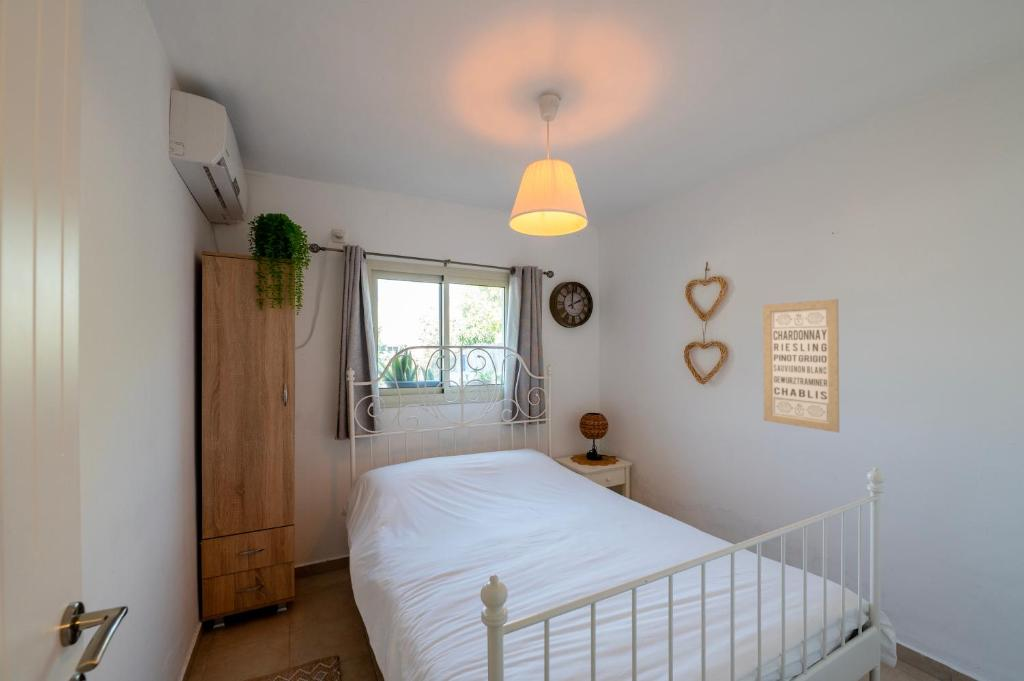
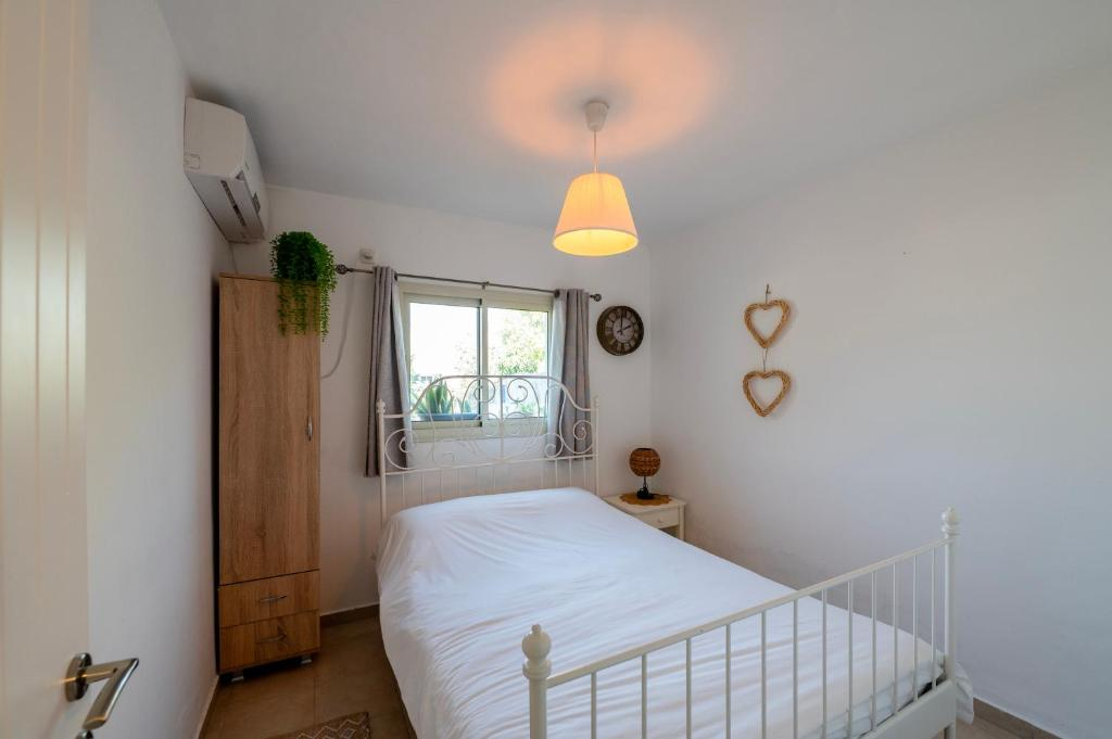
- wall art [762,298,840,433]
